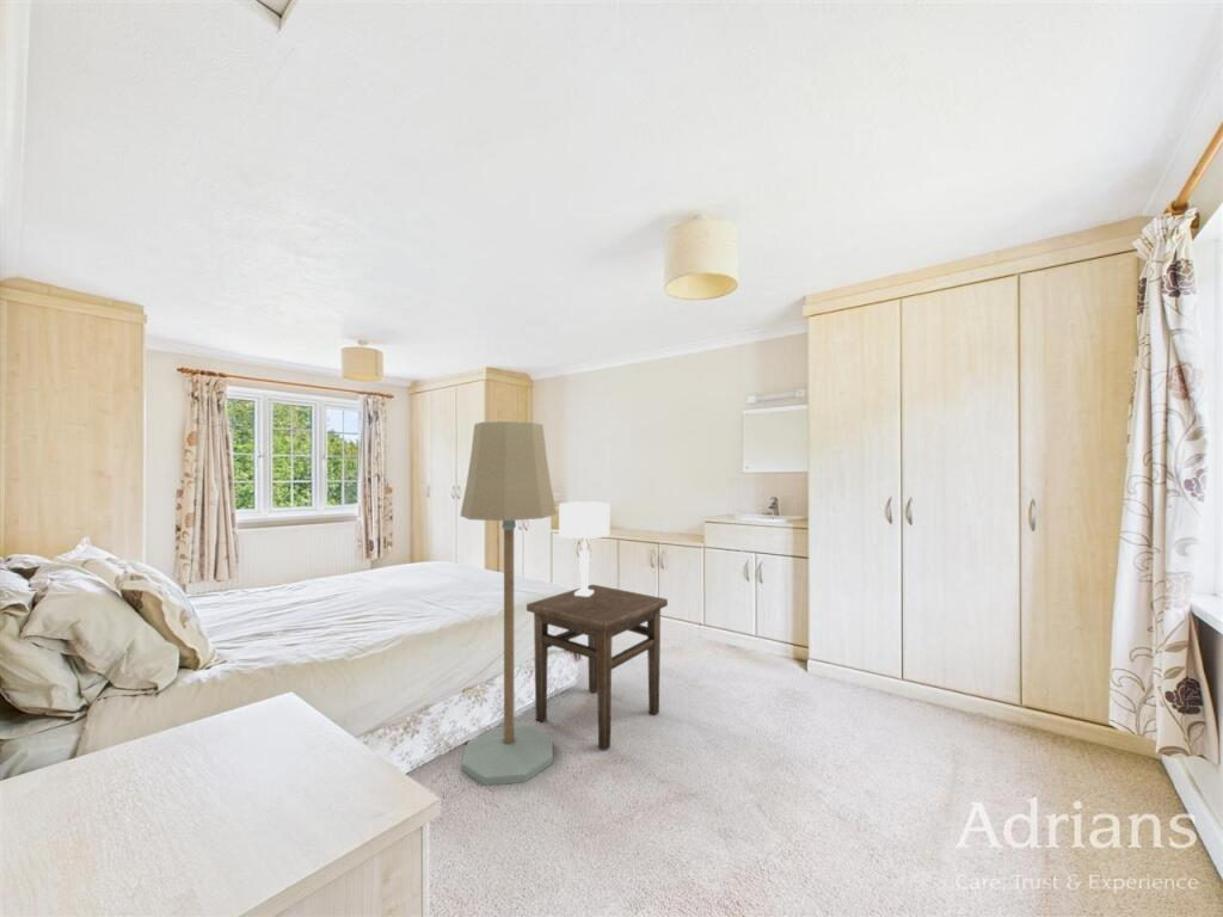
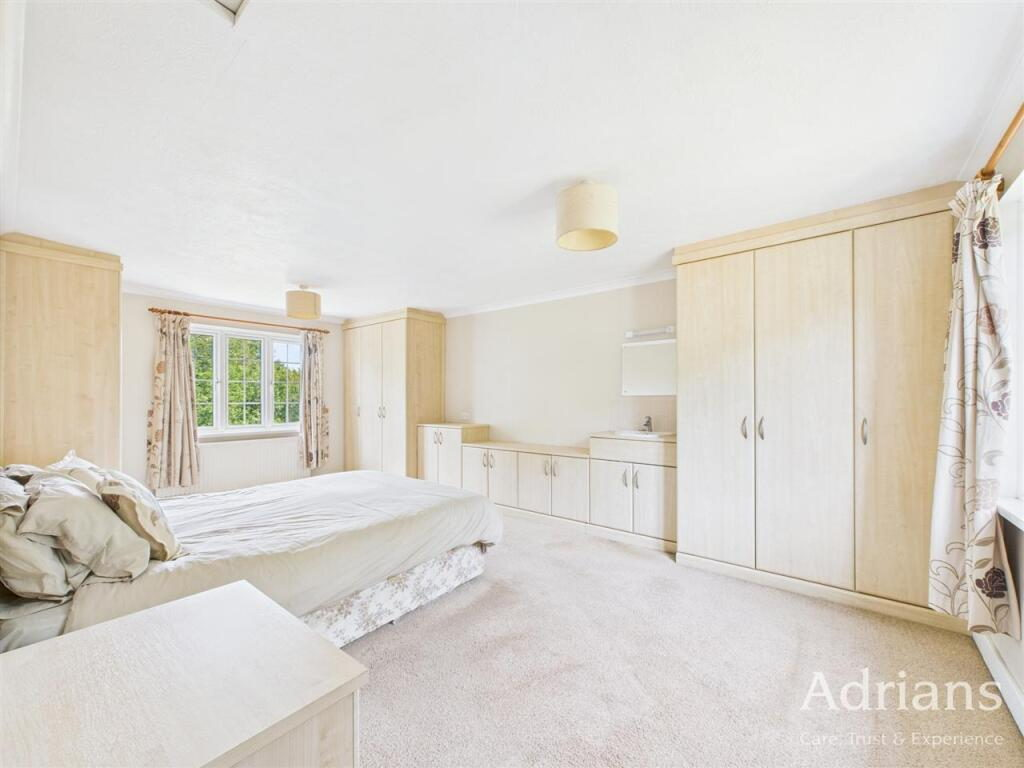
- table lamp [558,500,610,597]
- side table [526,584,669,752]
- floor lamp [459,420,558,787]
